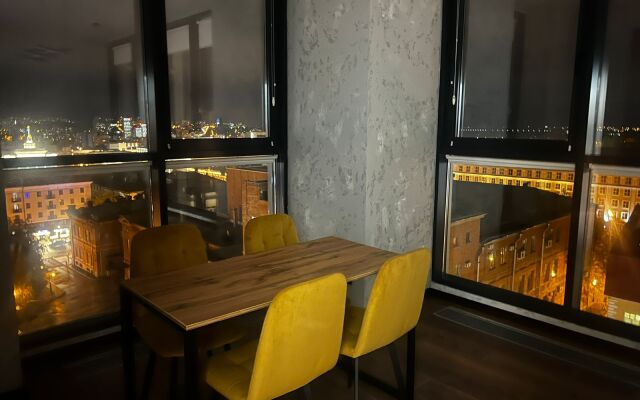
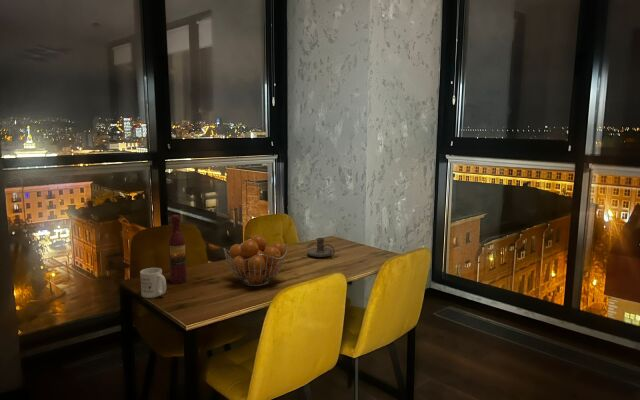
+ fruit basket [223,234,288,287]
+ wine bottle [168,214,188,285]
+ candle holder [306,237,336,258]
+ mug [139,267,167,299]
